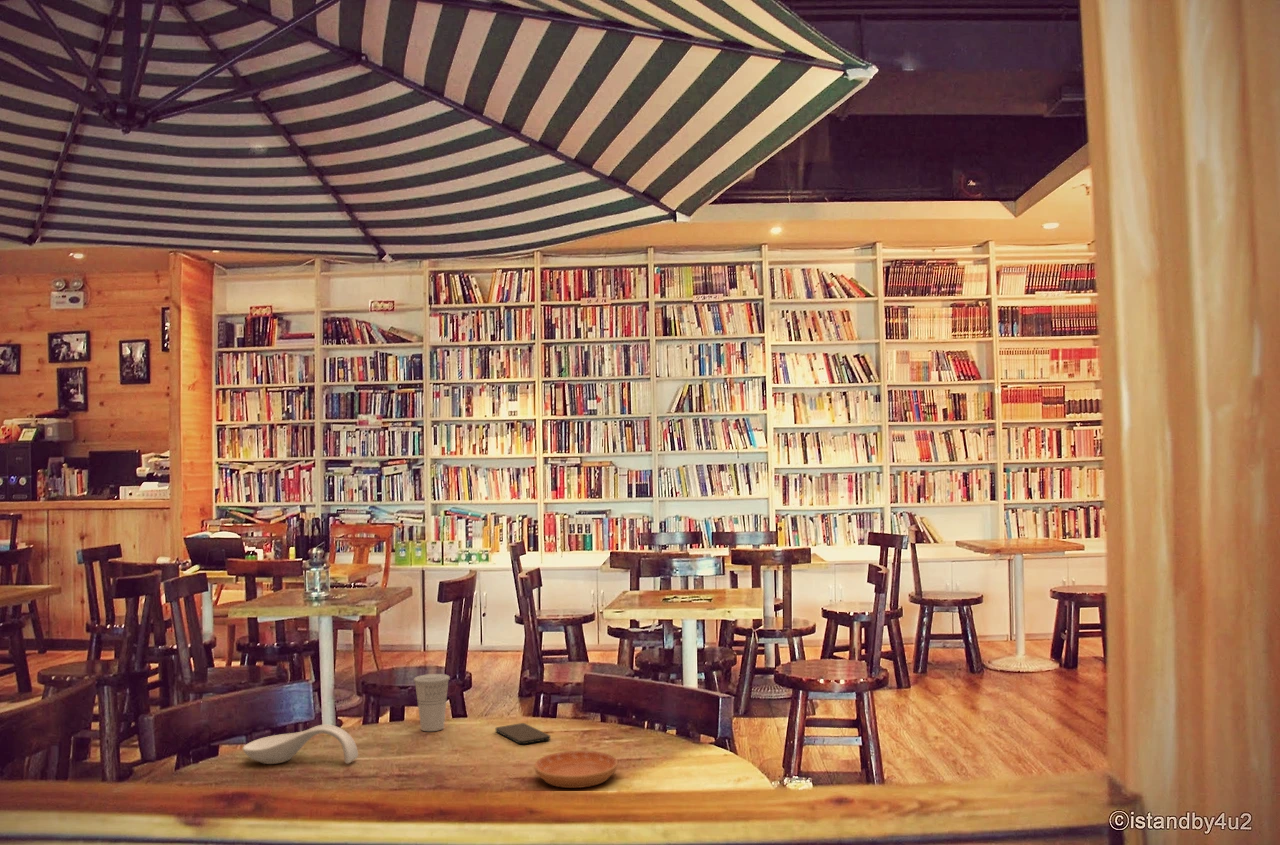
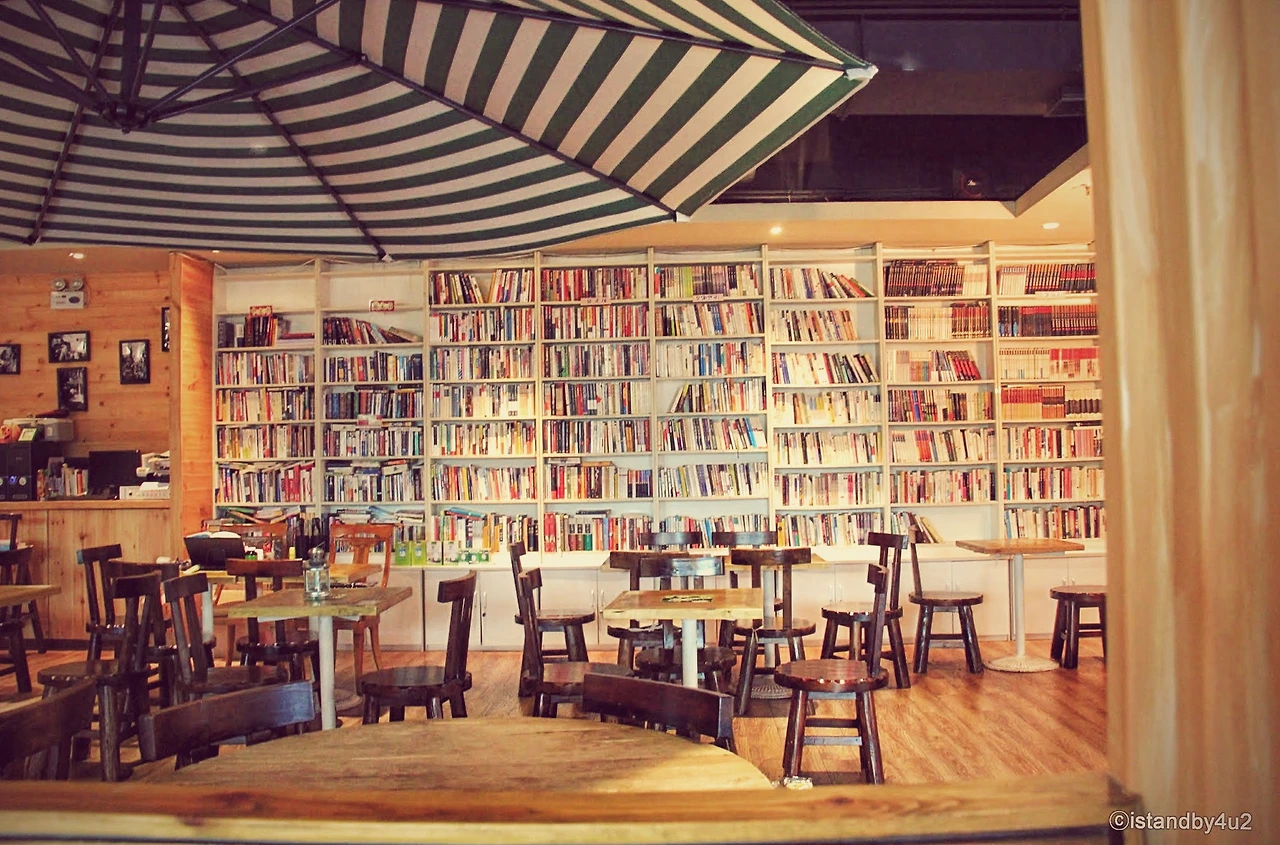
- saucer [533,749,619,789]
- spoon rest [242,723,359,765]
- smartphone [495,722,551,745]
- cup [413,673,451,732]
